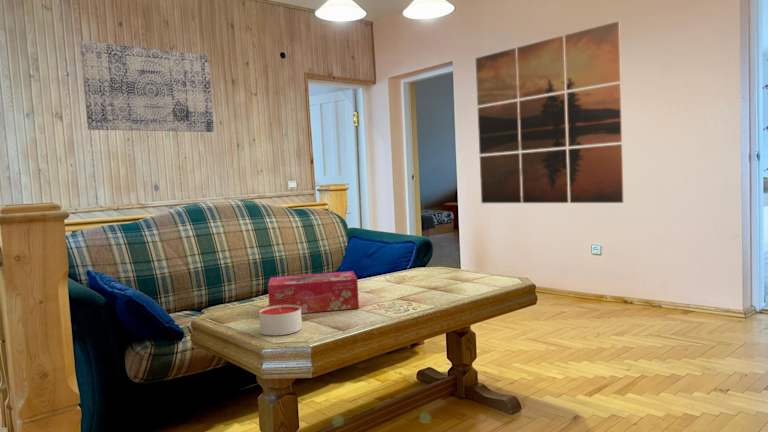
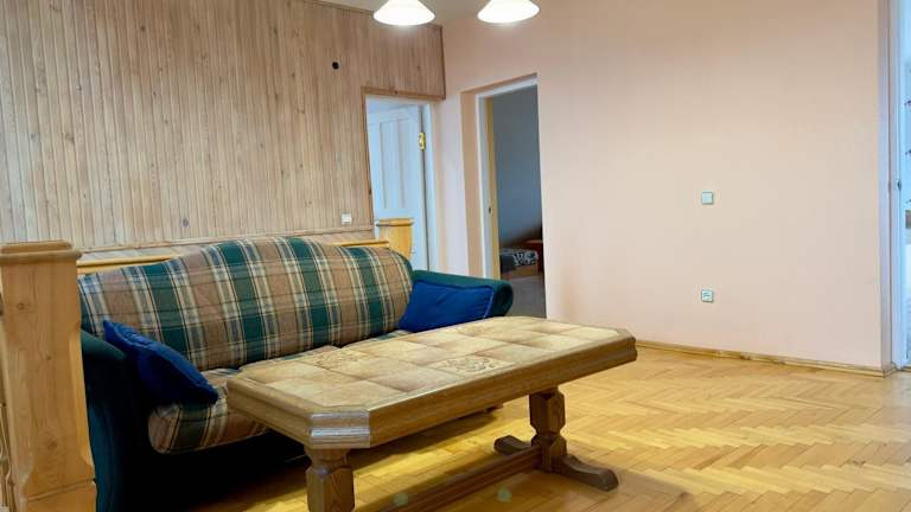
- candle [258,305,303,336]
- wall art [475,20,625,204]
- wall art [79,40,215,133]
- tissue box [267,270,360,314]
